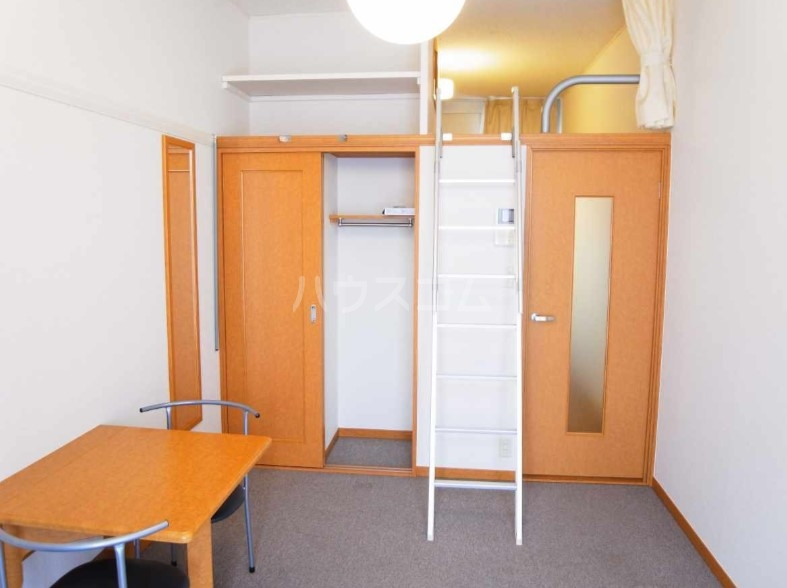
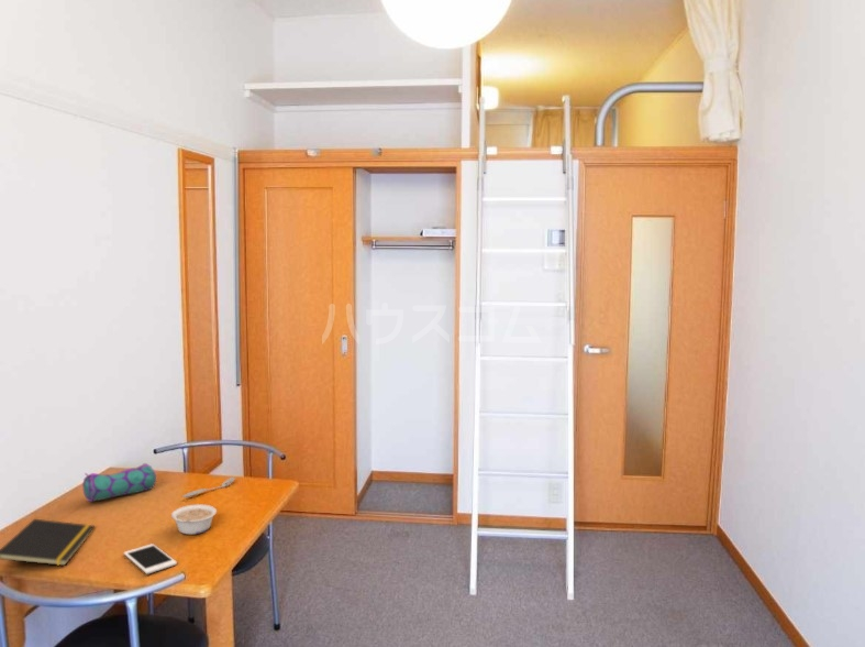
+ legume [170,503,218,536]
+ notepad [0,518,96,567]
+ pencil case [81,462,157,503]
+ cell phone [123,542,178,575]
+ spoon [181,476,236,498]
